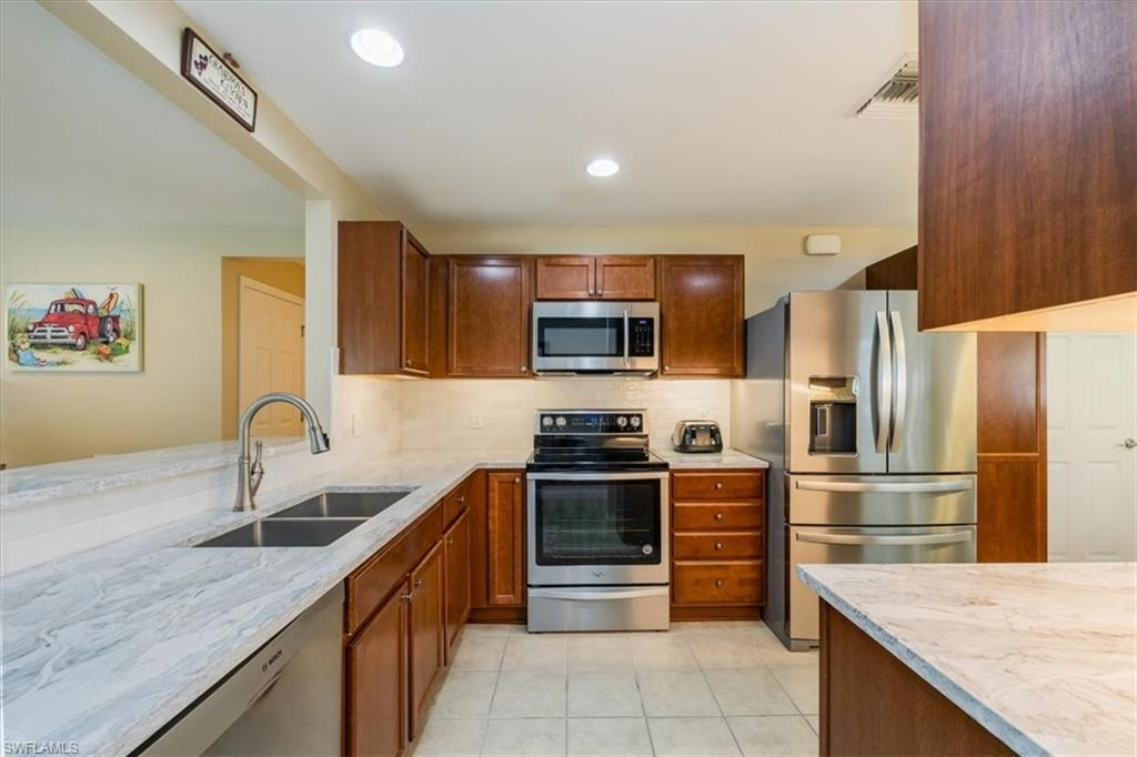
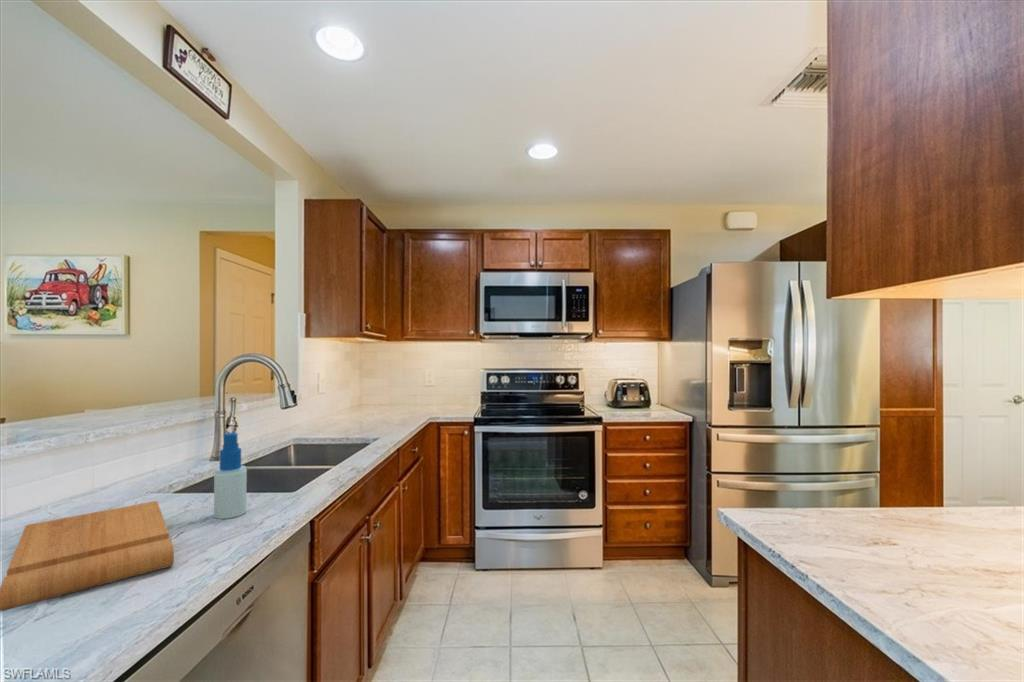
+ cutting board [0,500,175,612]
+ spray bottle [213,432,248,520]
